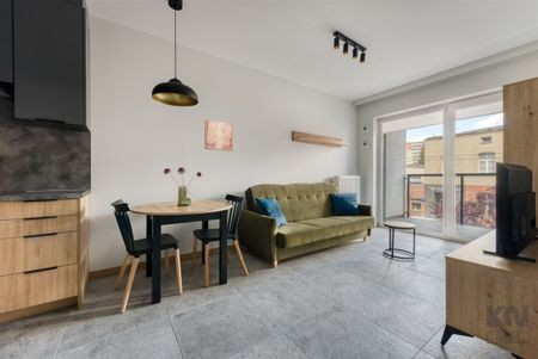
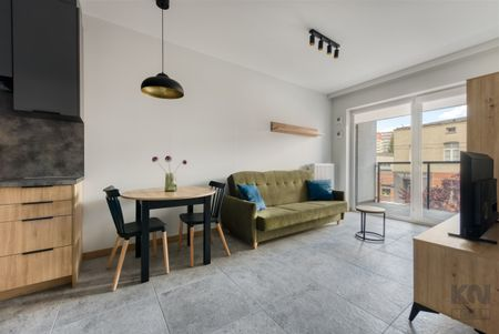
- wall art [203,118,234,153]
